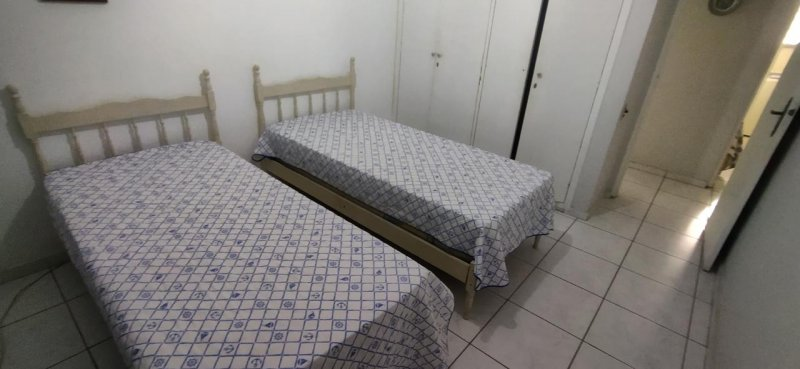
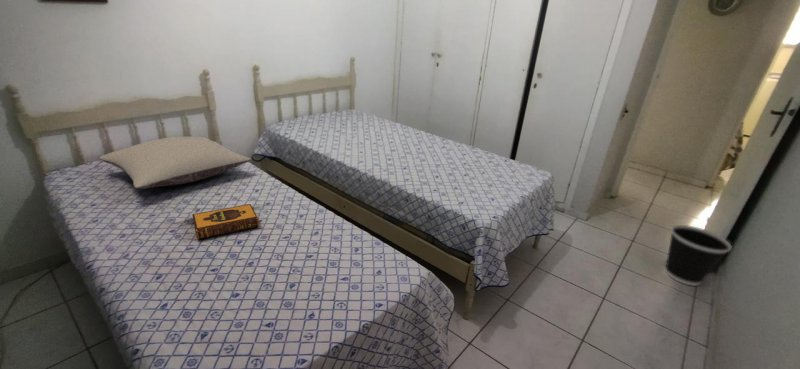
+ pillow [99,136,252,190]
+ wastebasket [664,224,732,287]
+ hardback book [191,203,260,240]
